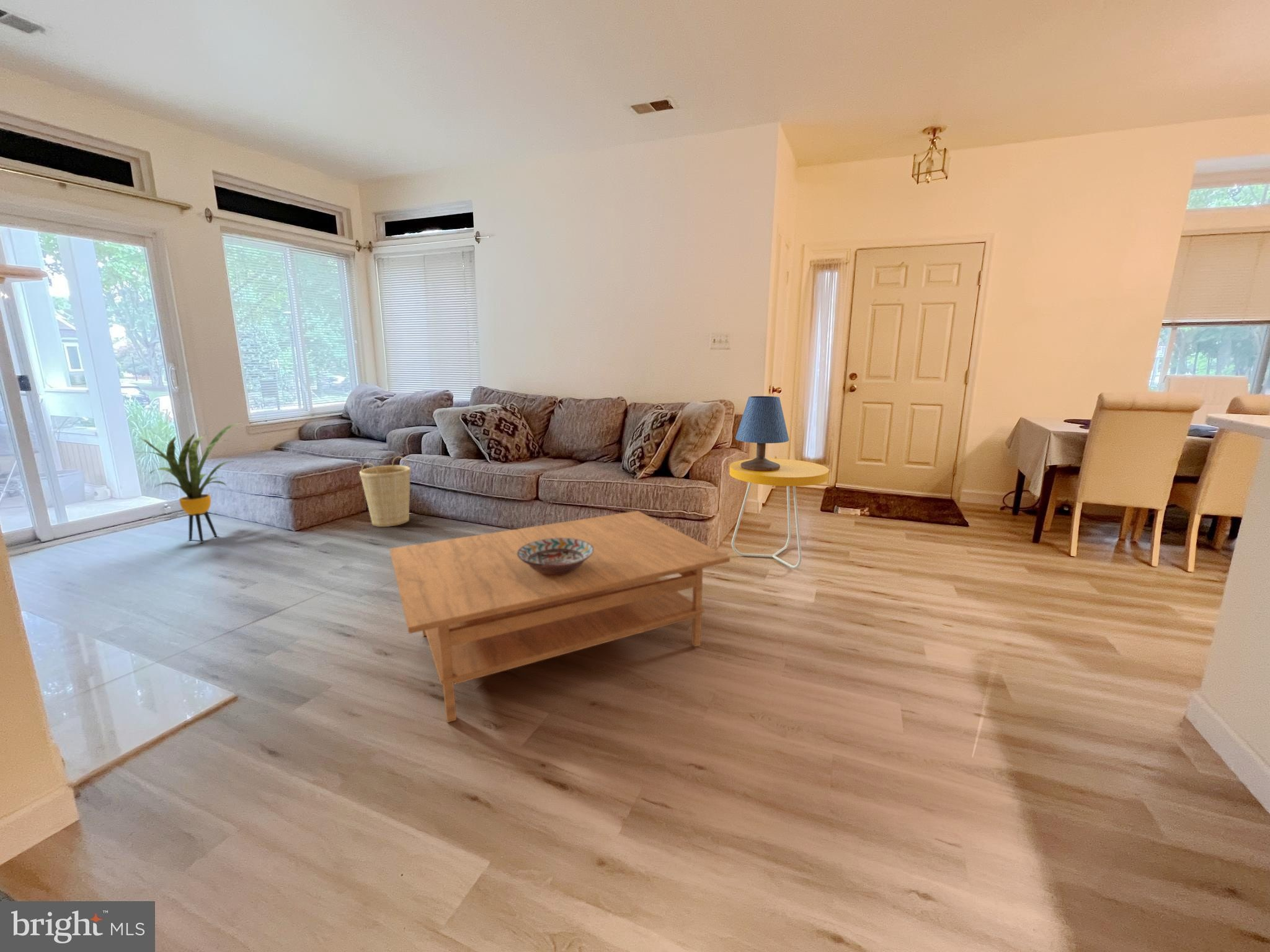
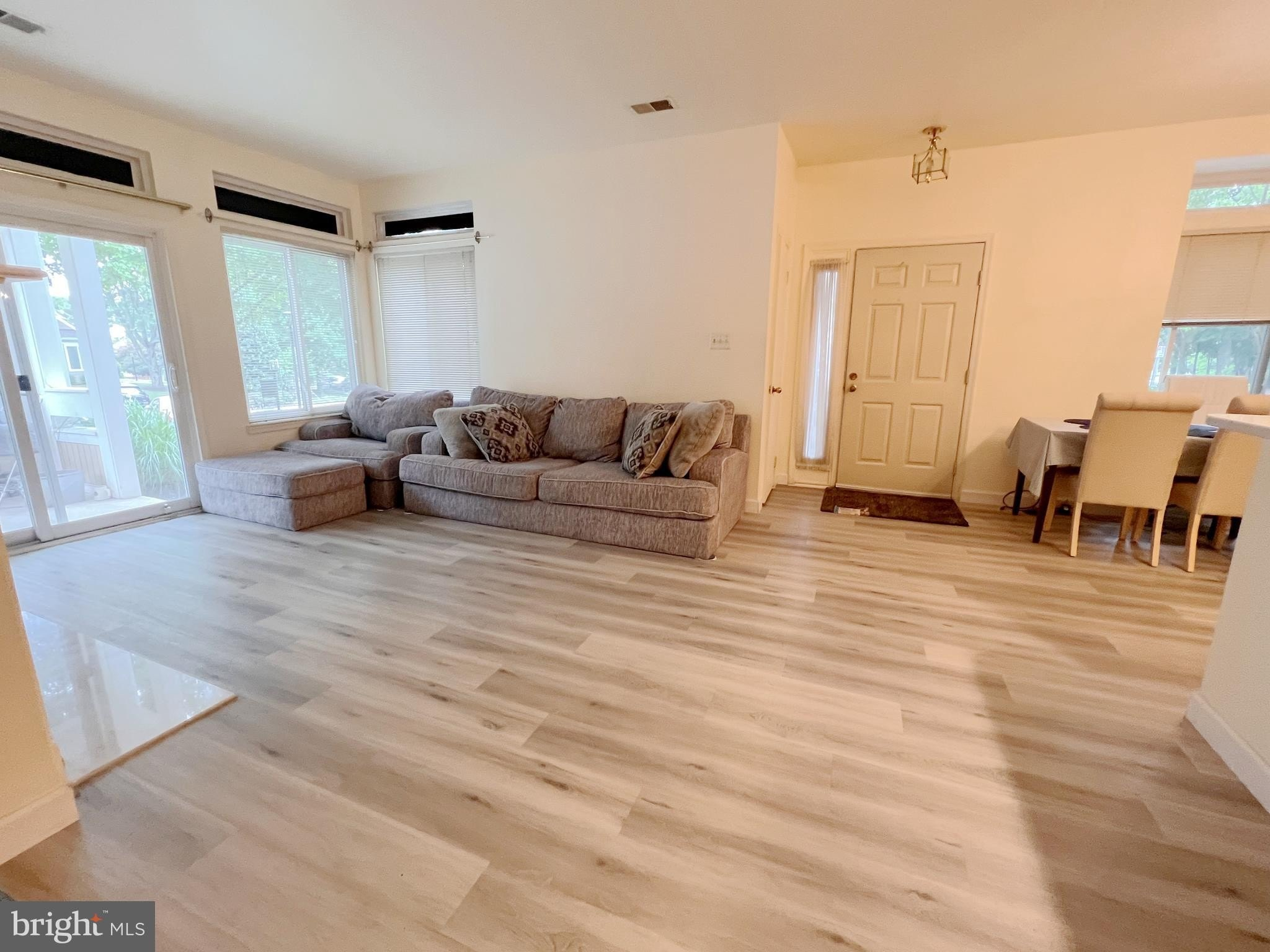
- side table [729,458,830,569]
- coffee table [389,510,730,723]
- decorative bowl [517,538,594,575]
- house plant [136,421,244,544]
- table lamp [735,395,789,472]
- basket [359,456,411,527]
